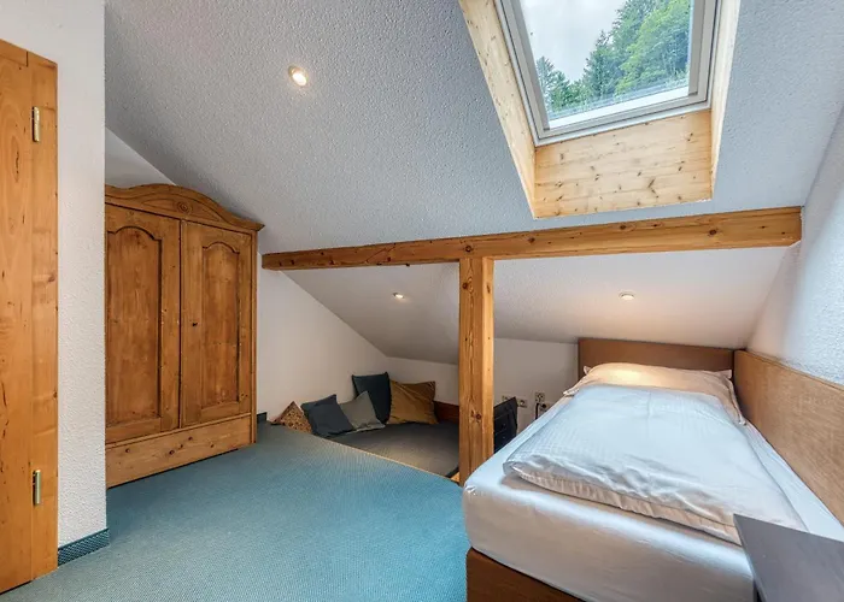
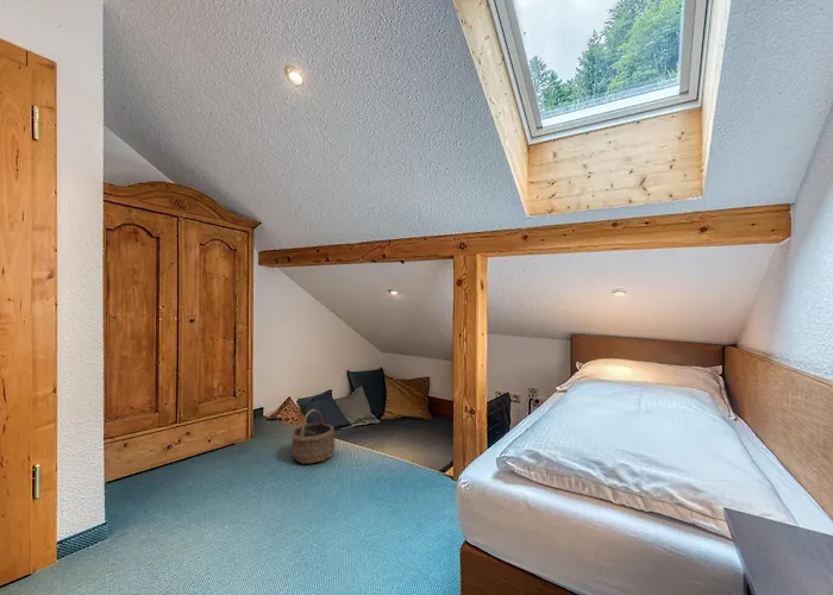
+ wicker basket [290,408,337,465]
